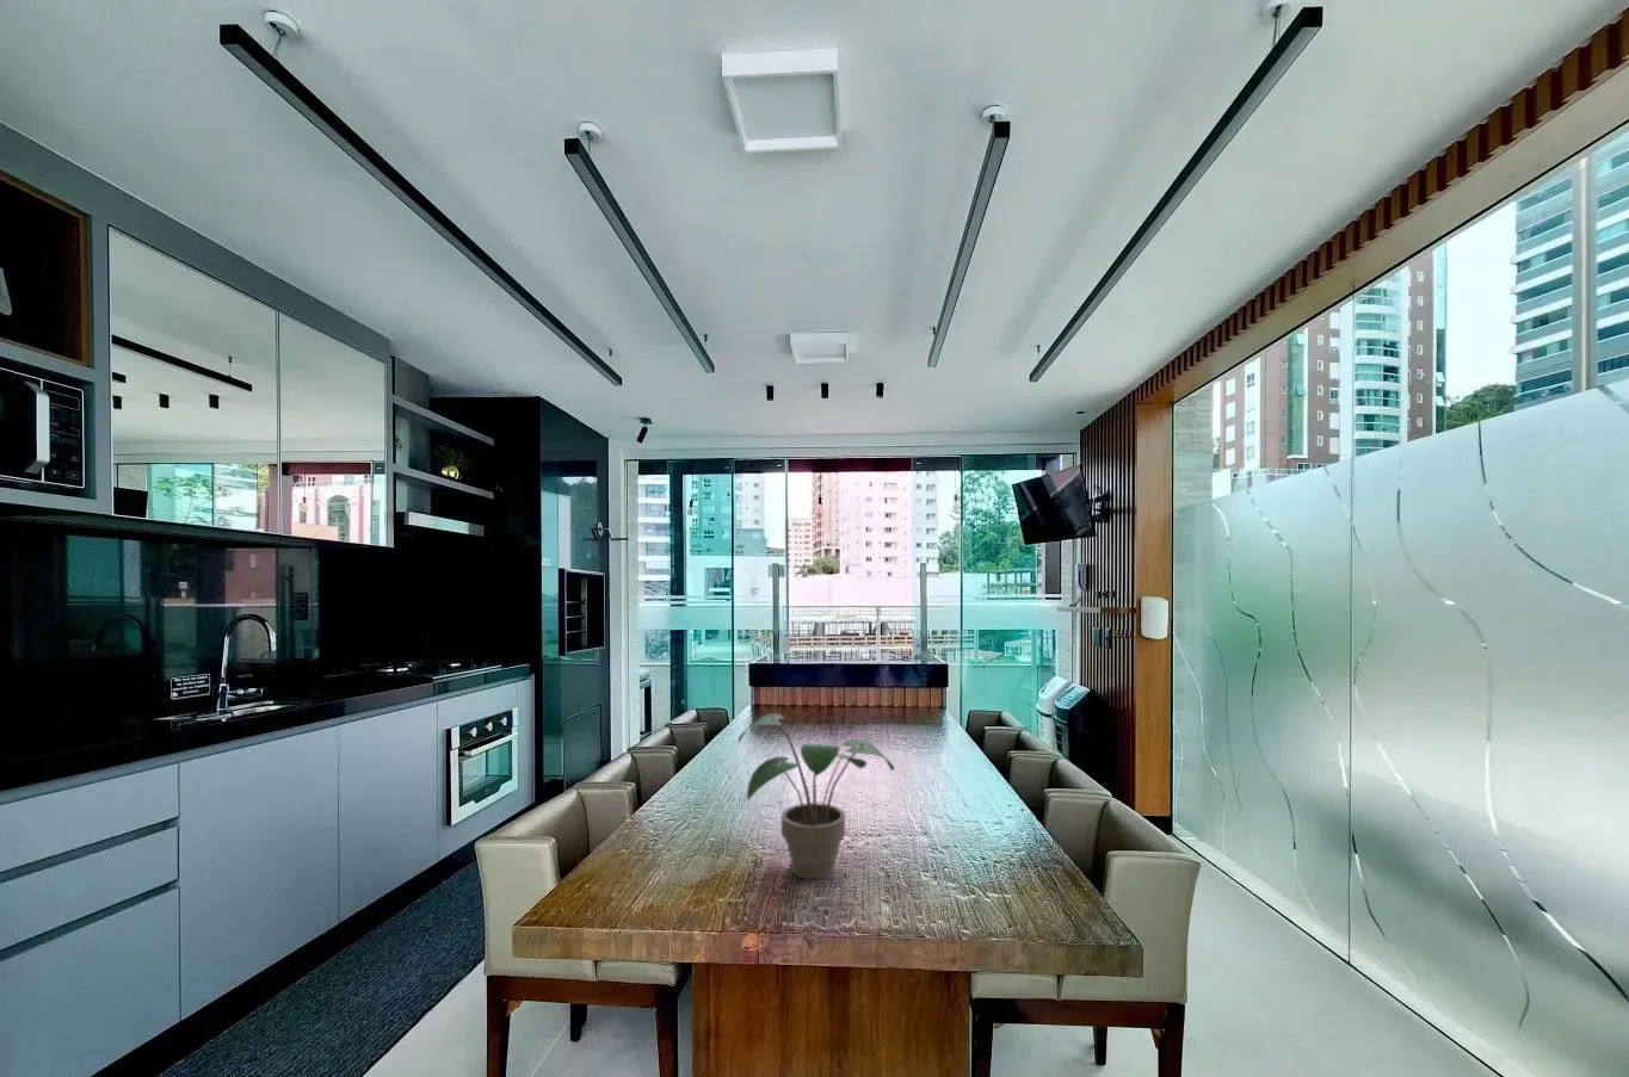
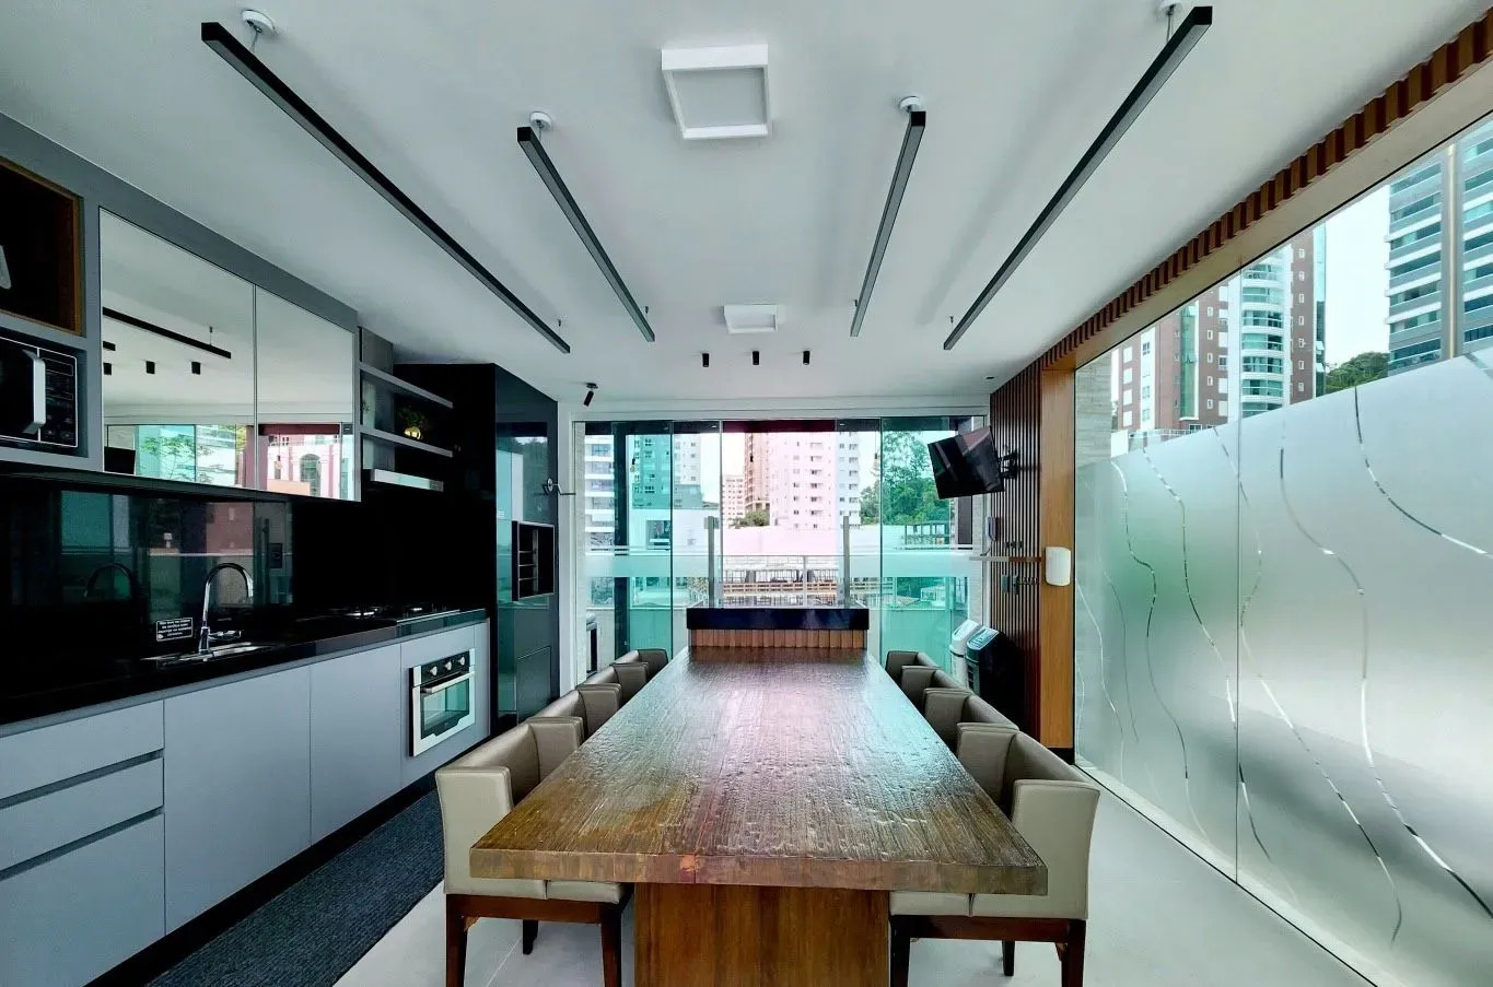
- potted plant [737,712,896,880]
